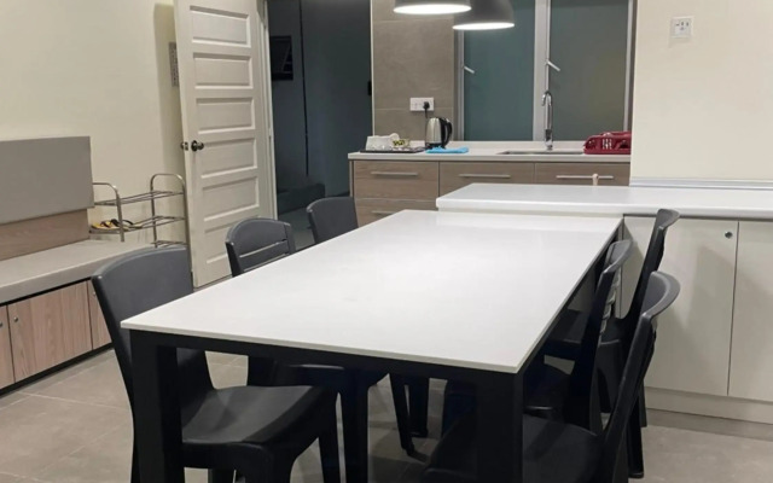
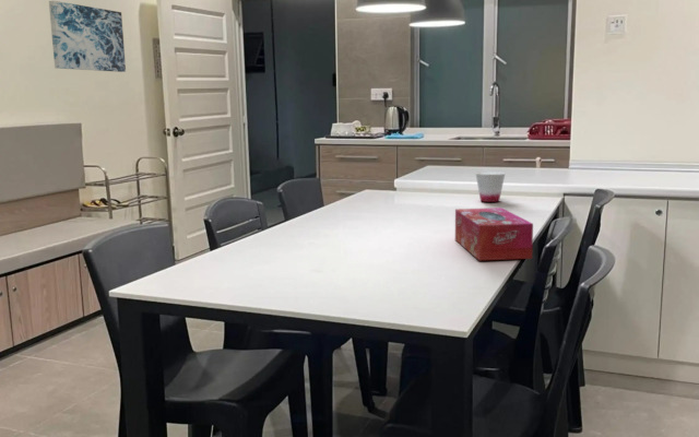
+ cup [474,170,507,203]
+ tissue box [454,206,534,261]
+ wall art [48,0,127,73]
